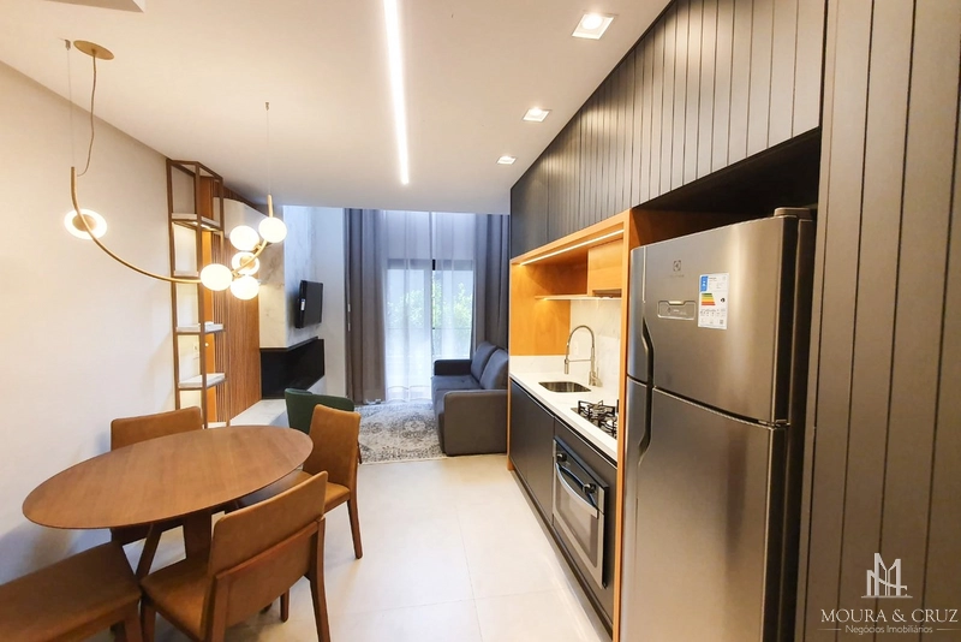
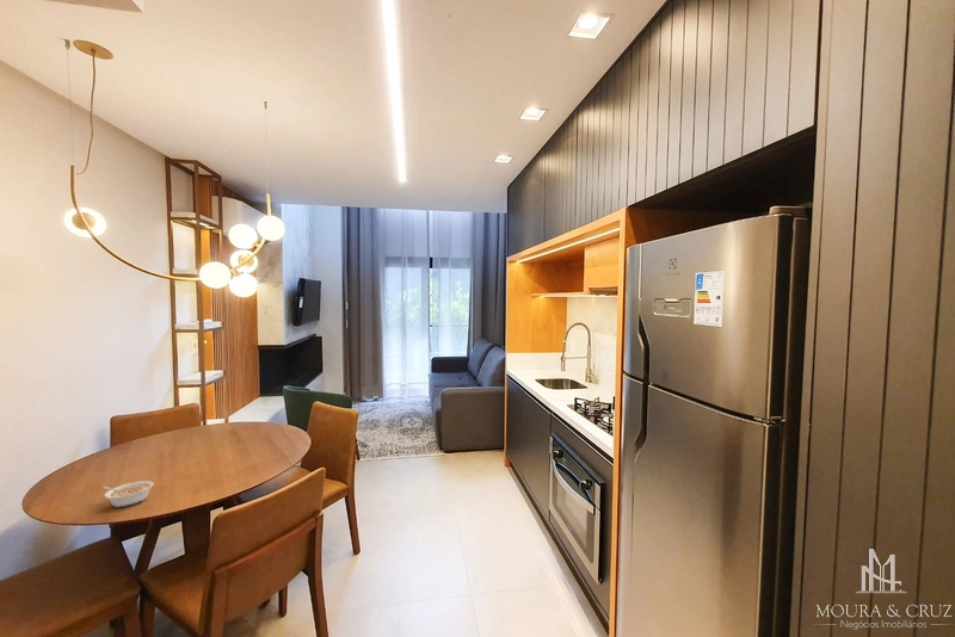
+ legume [101,480,155,508]
